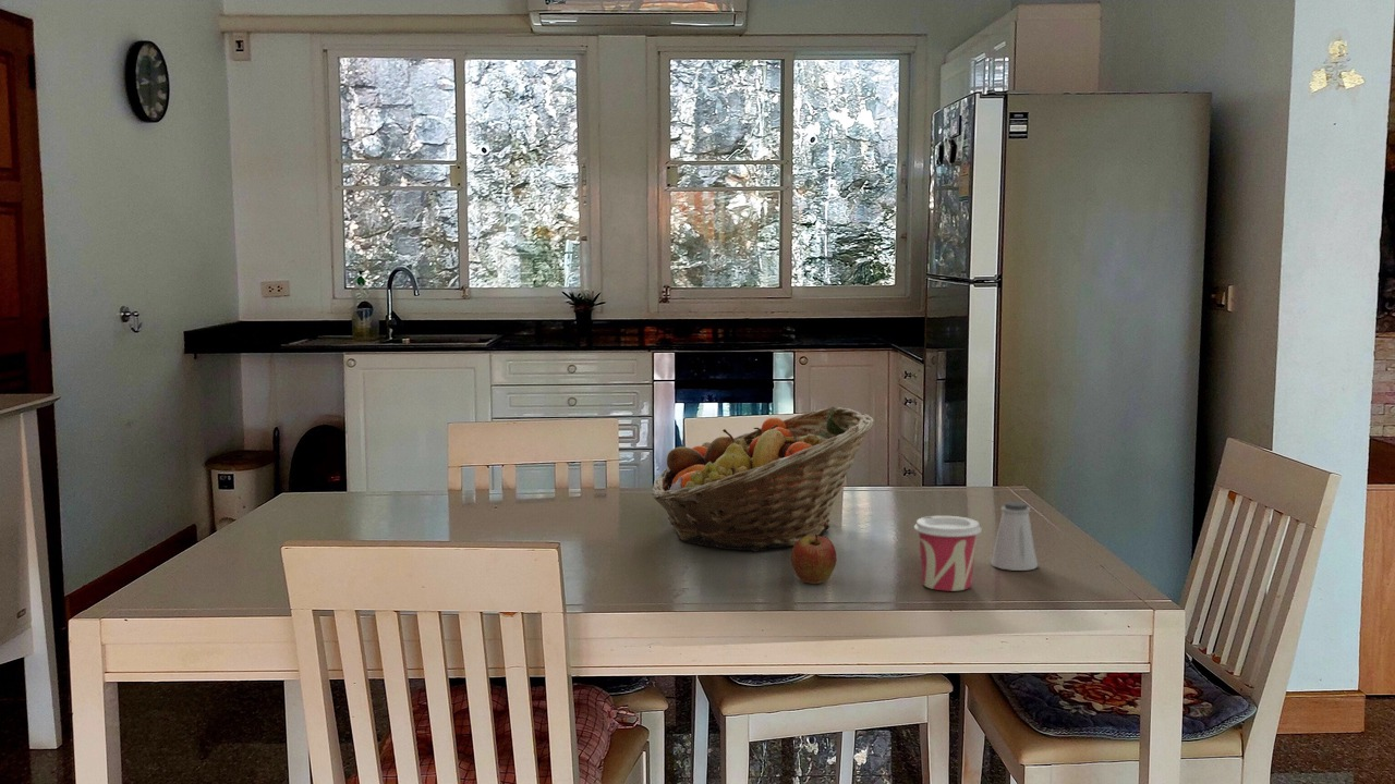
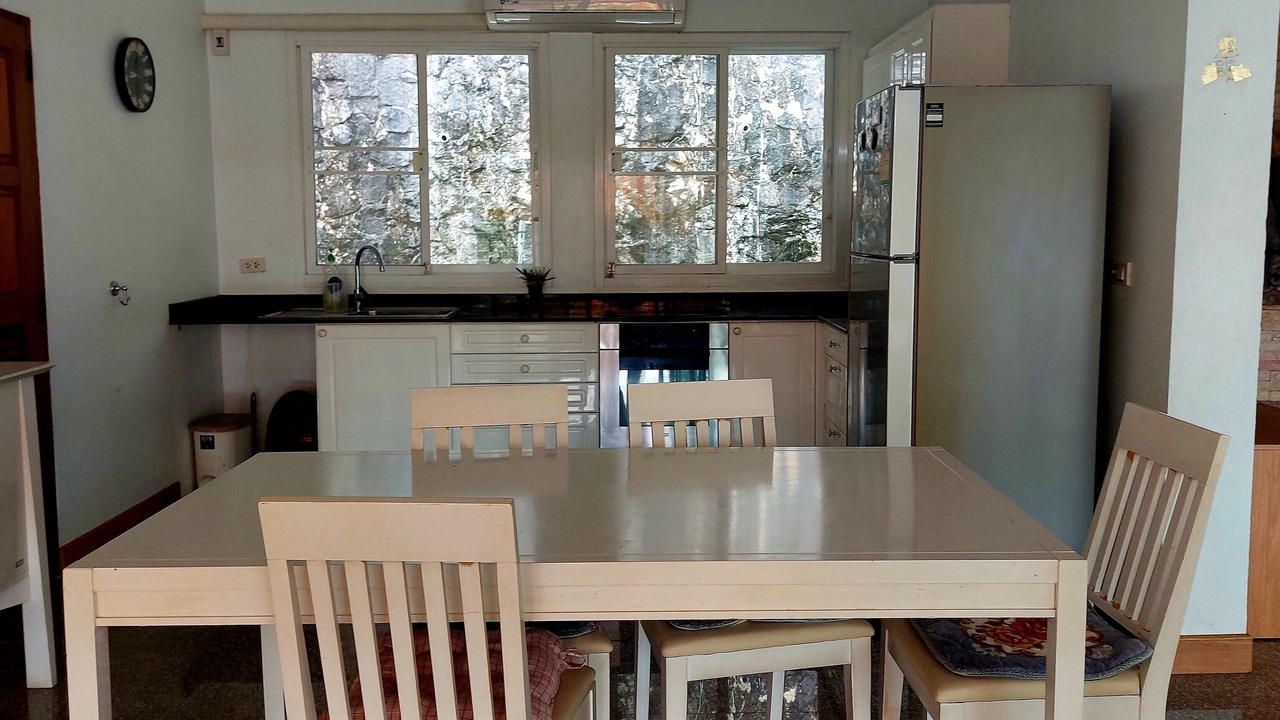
- fruit [790,535,838,585]
- fruit basket [651,406,876,552]
- cup [913,515,983,592]
- saltshaker [990,501,1039,572]
